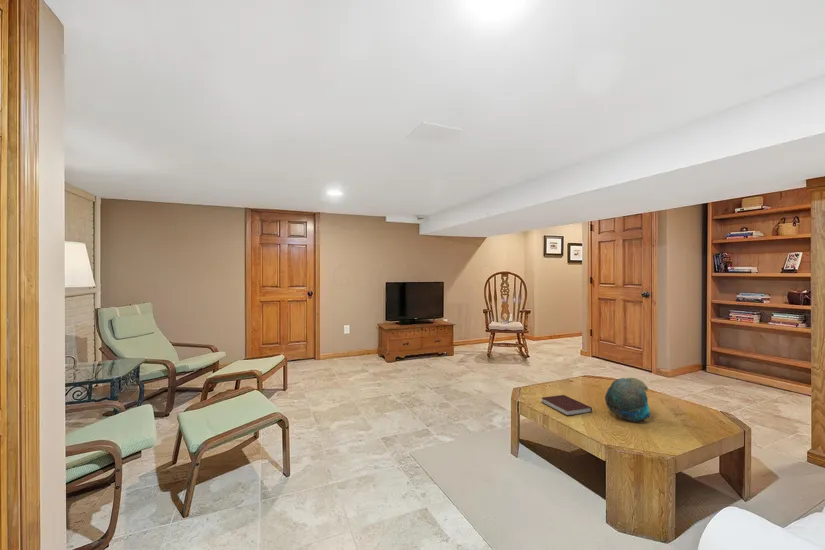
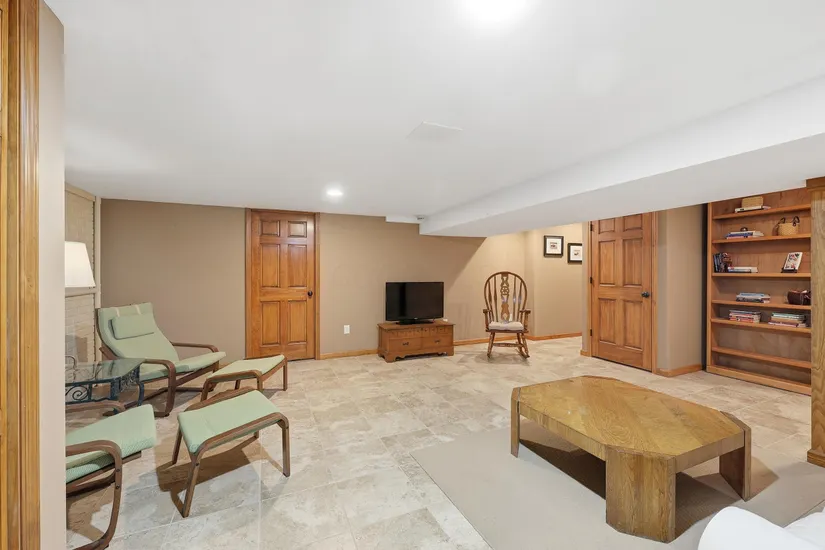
- decorative bowl [604,377,651,423]
- notebook [541,394,593,417]
